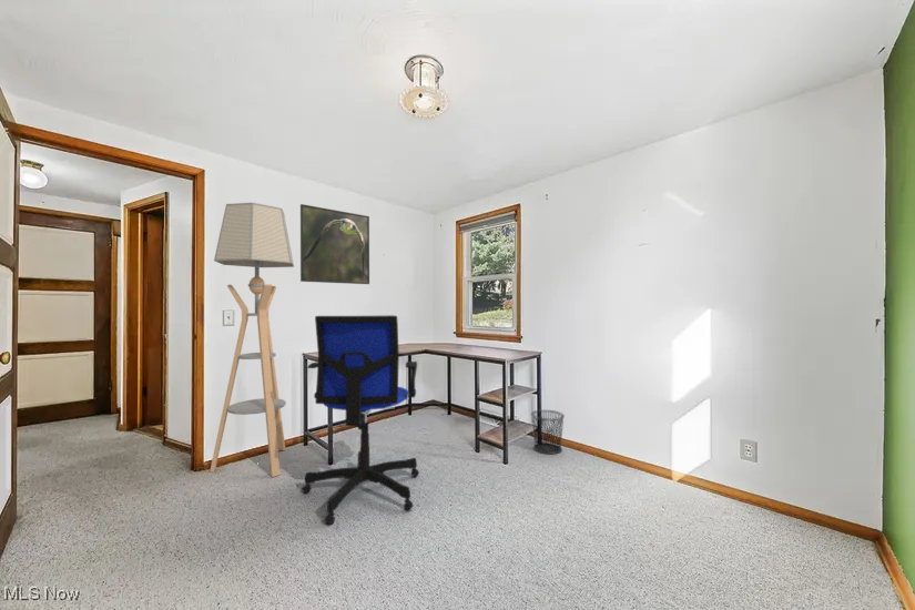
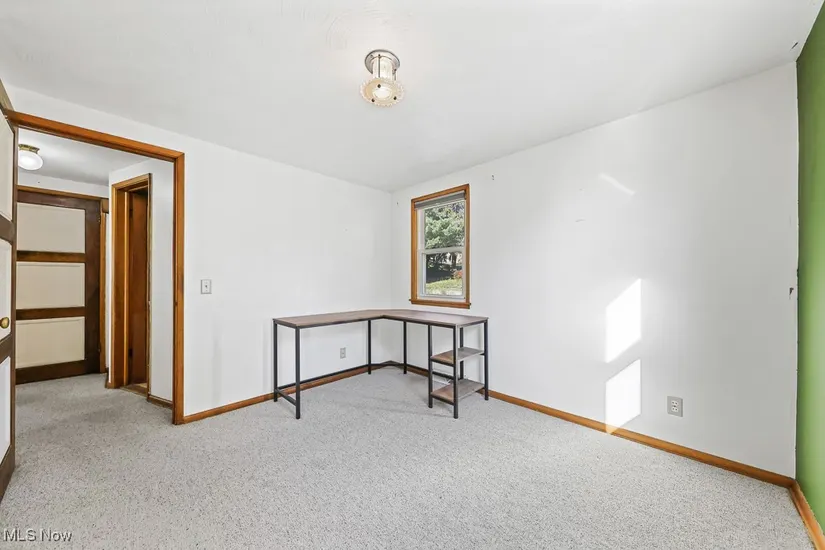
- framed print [299,203,370,285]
- floor lamp [209,202,295,478]
- waste bin [530,409,566,455]
- office chair [301,314,420,526]
